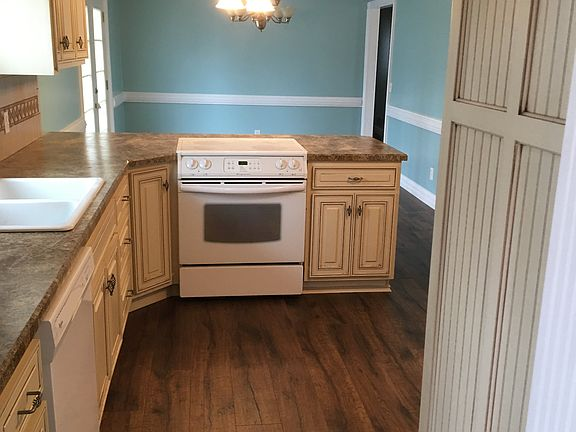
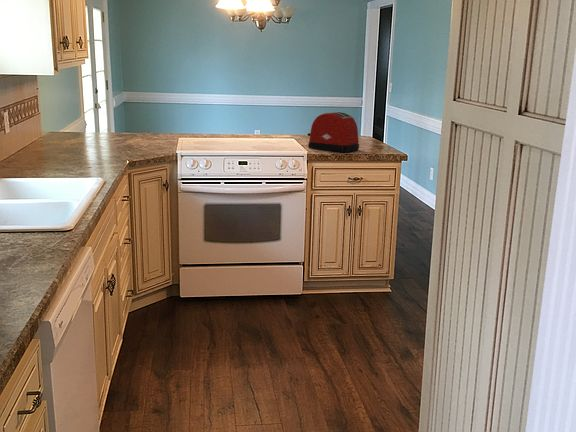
+ toaster [307,111,360,153]
